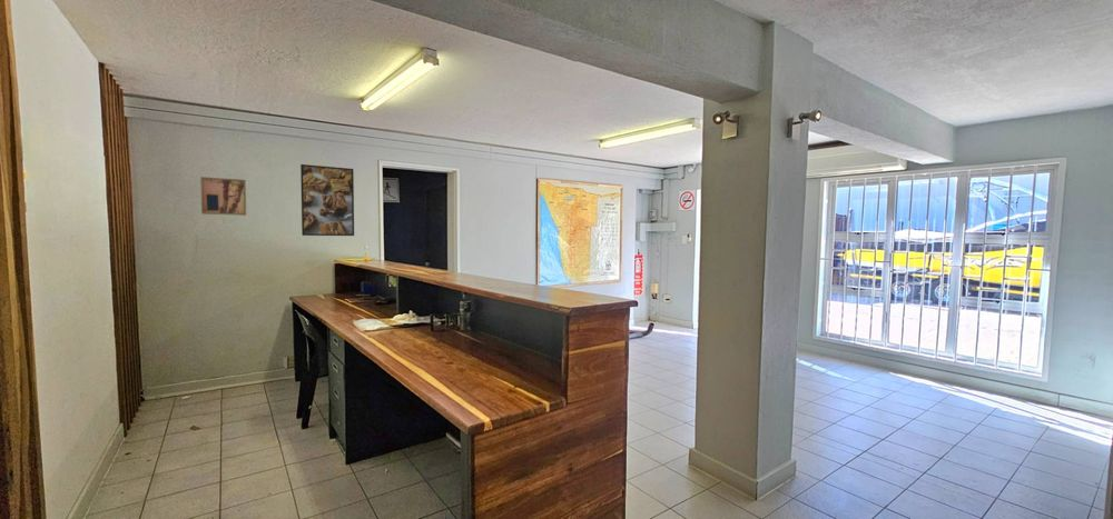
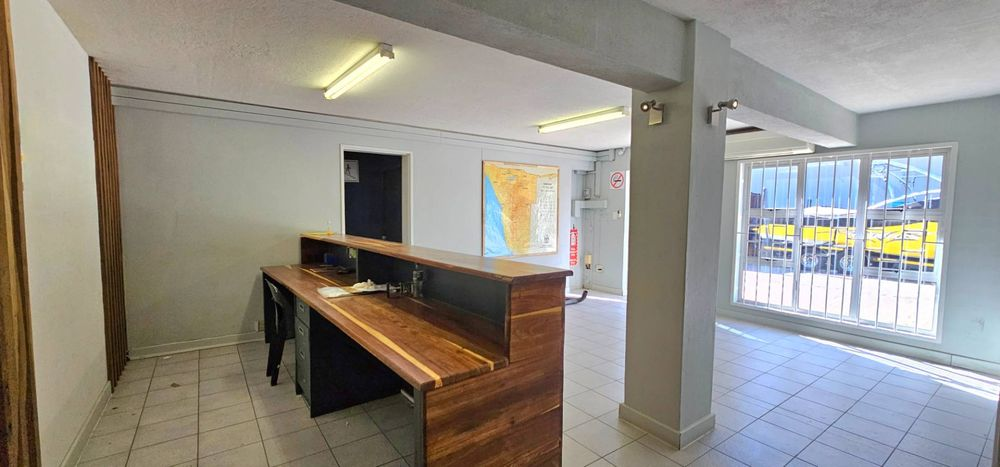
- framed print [299,163,355,237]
- wall art [199,176,247,217]
